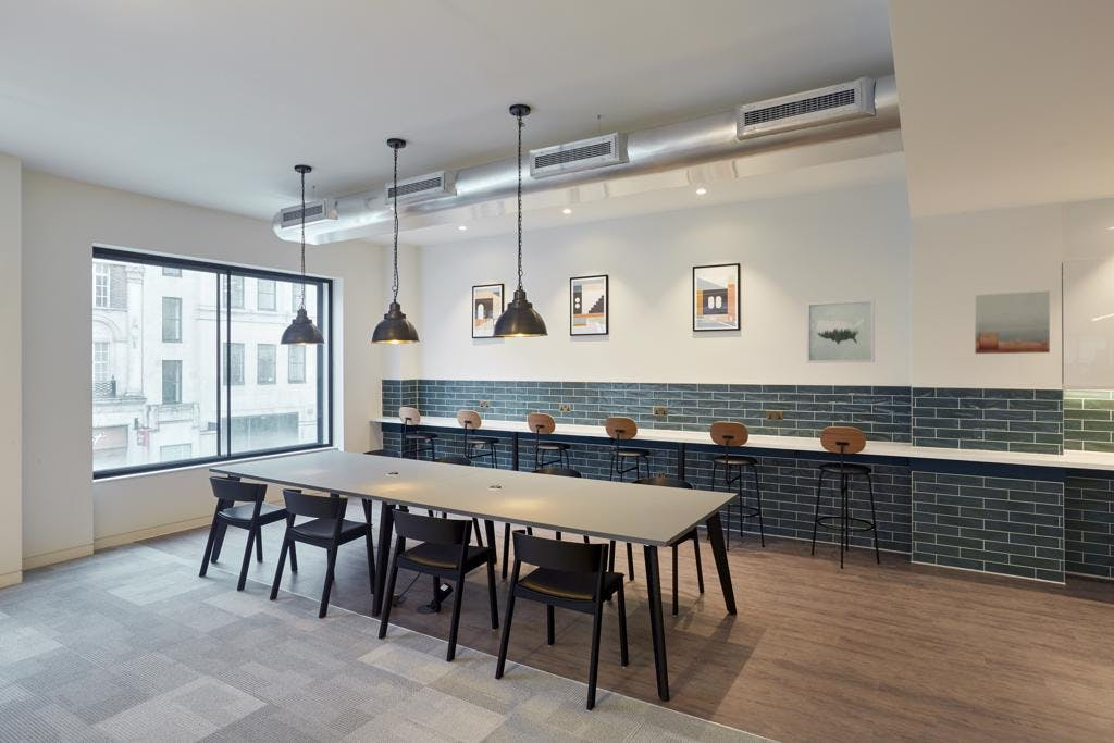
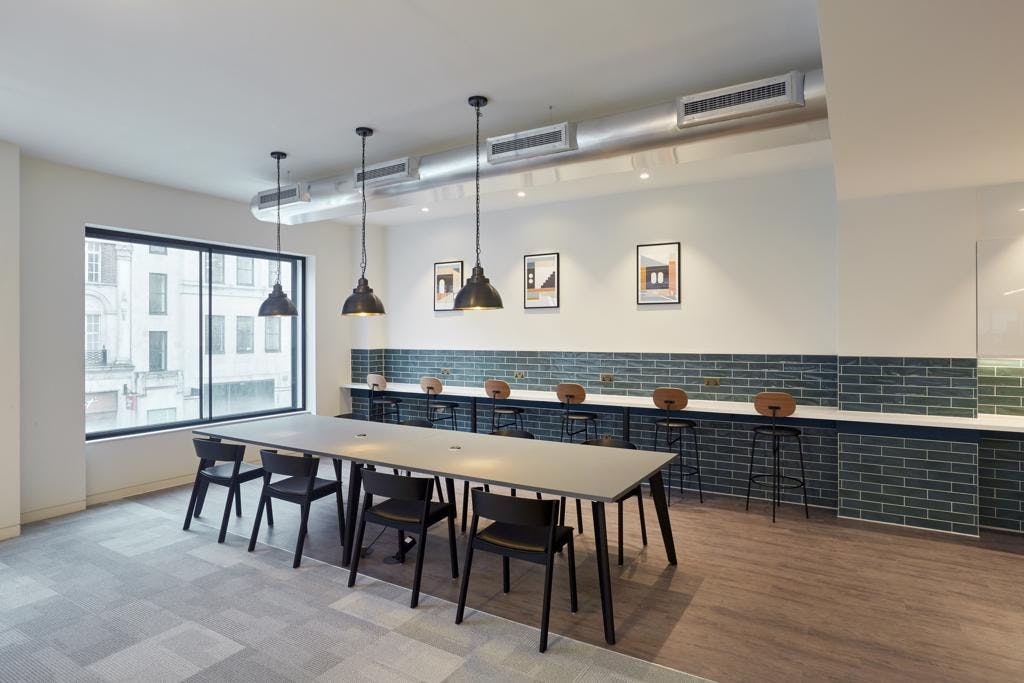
- wall art [974,289,1051,355]
- wall art [806,298,876,364]
